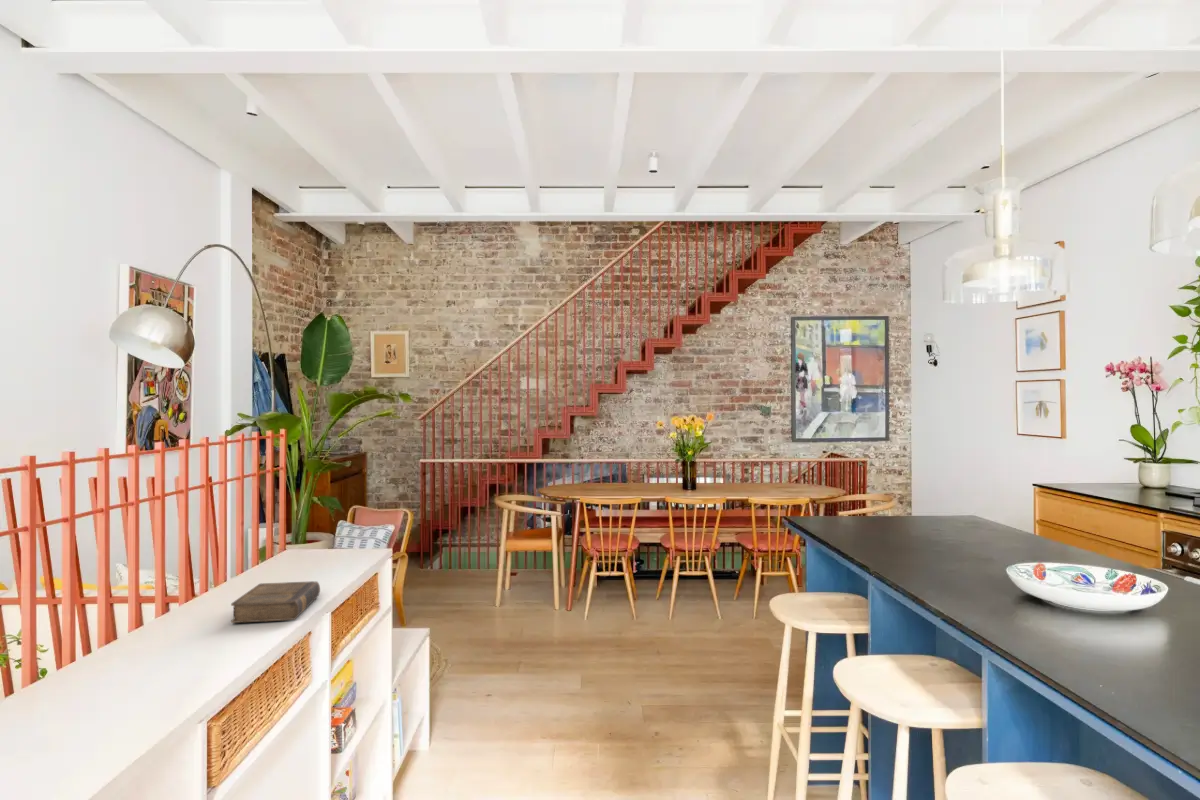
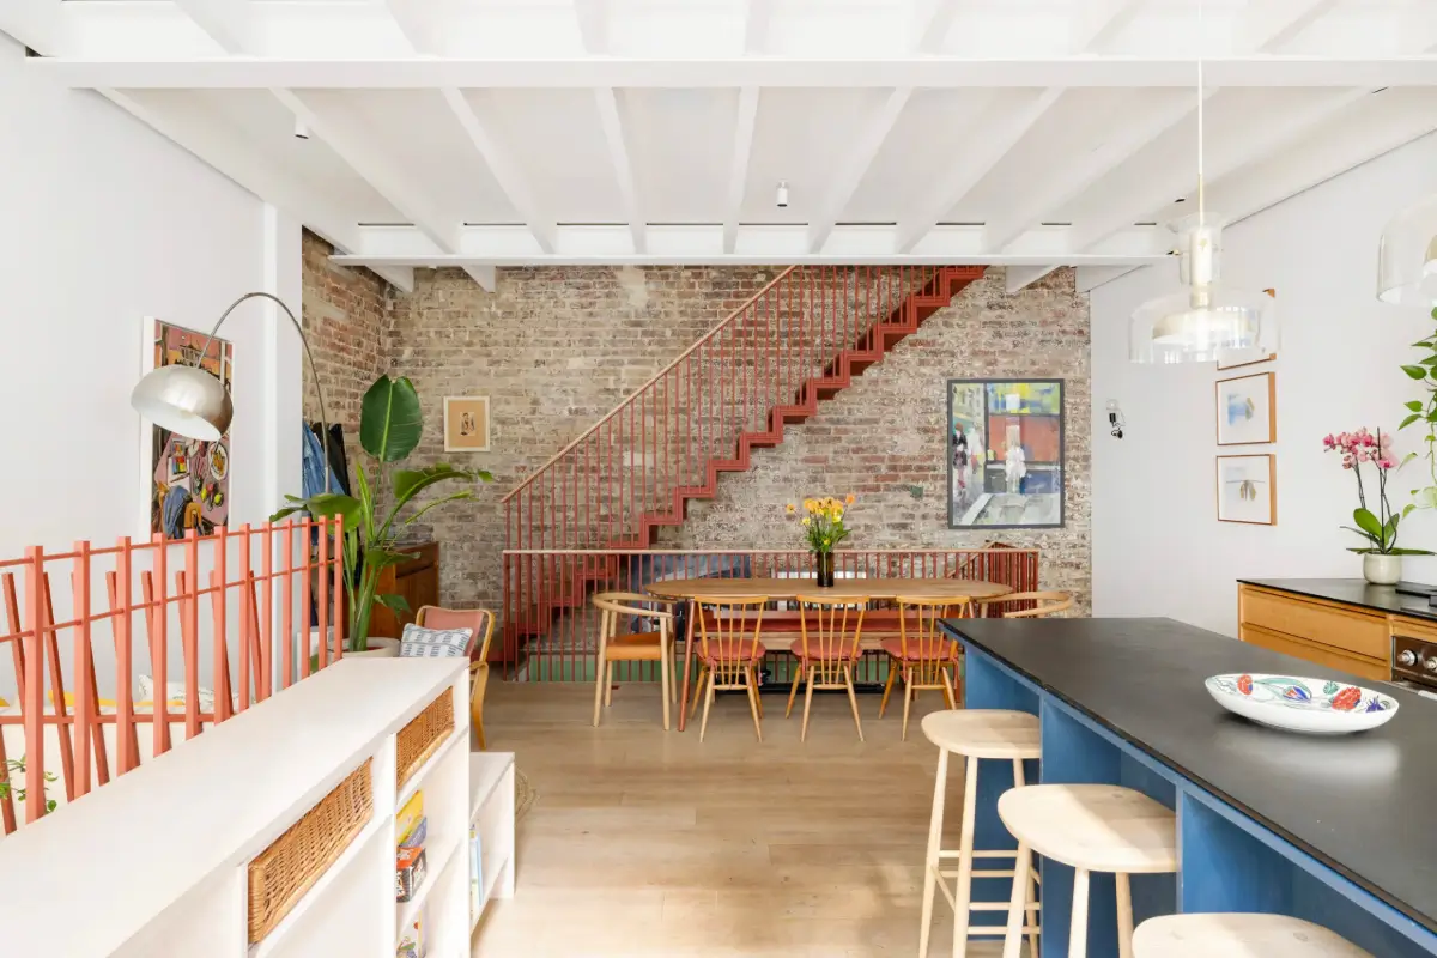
- book [230,580,321,624]
